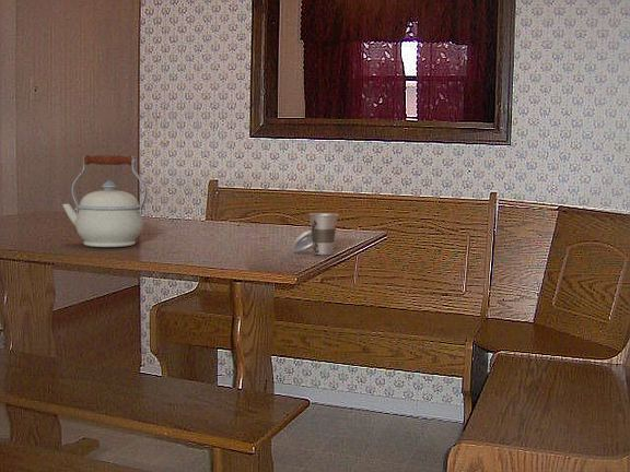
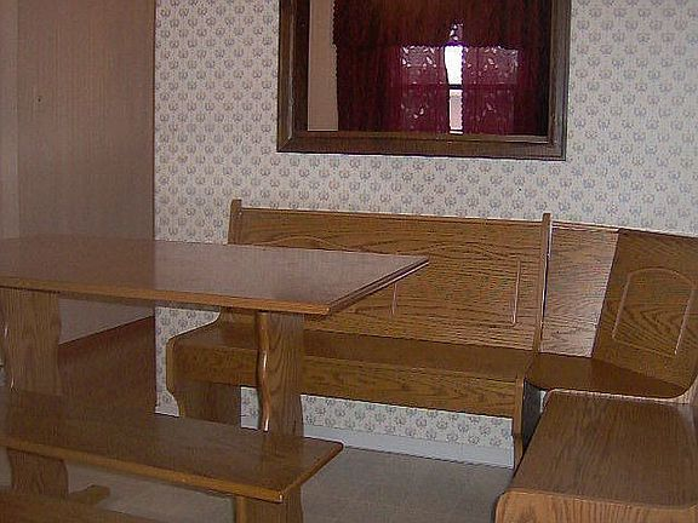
- cup [292,212,340,256]
- kettle [61,154,149,248]
